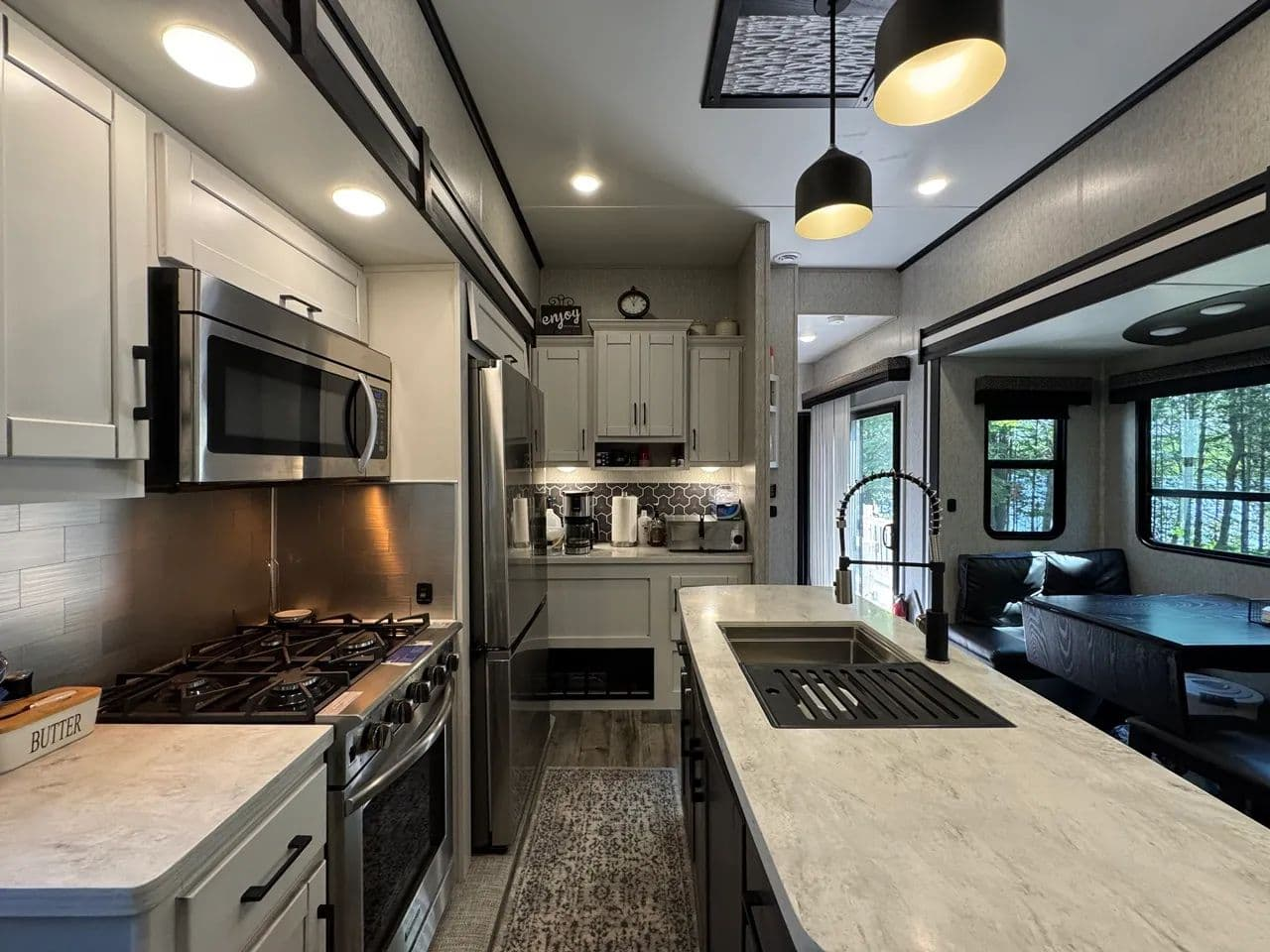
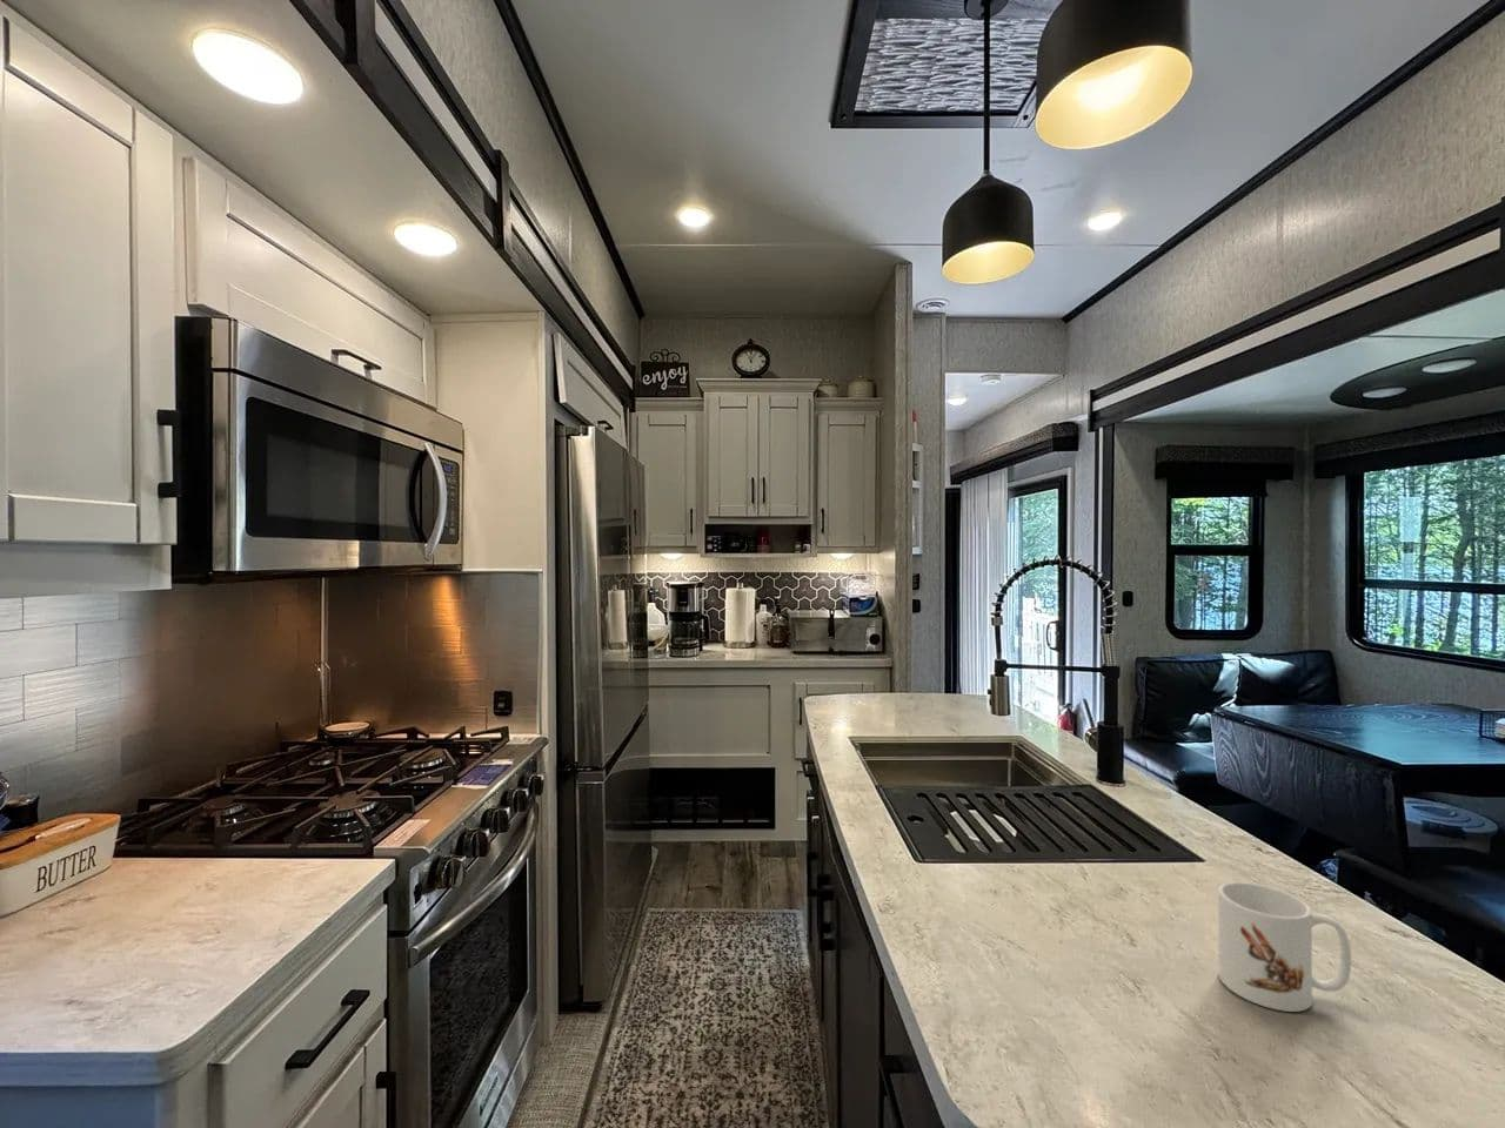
+ mug [1217,882,1352,1013]
